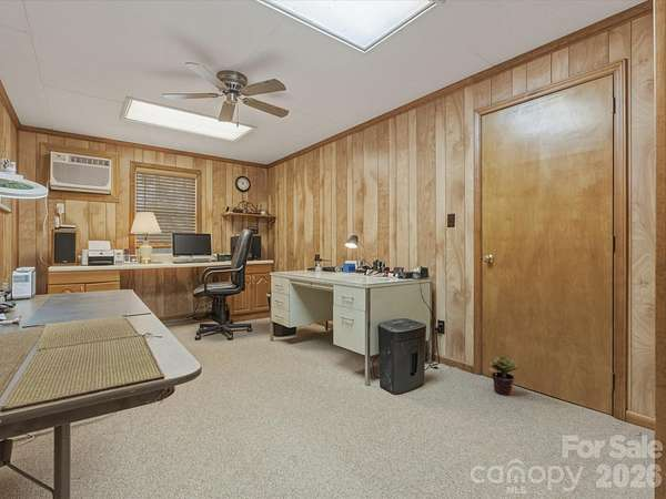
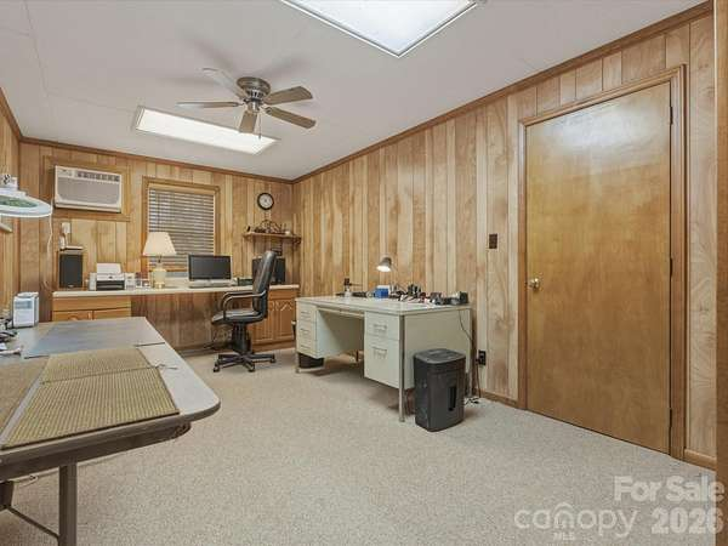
- potted plant [487,355,519,396]
